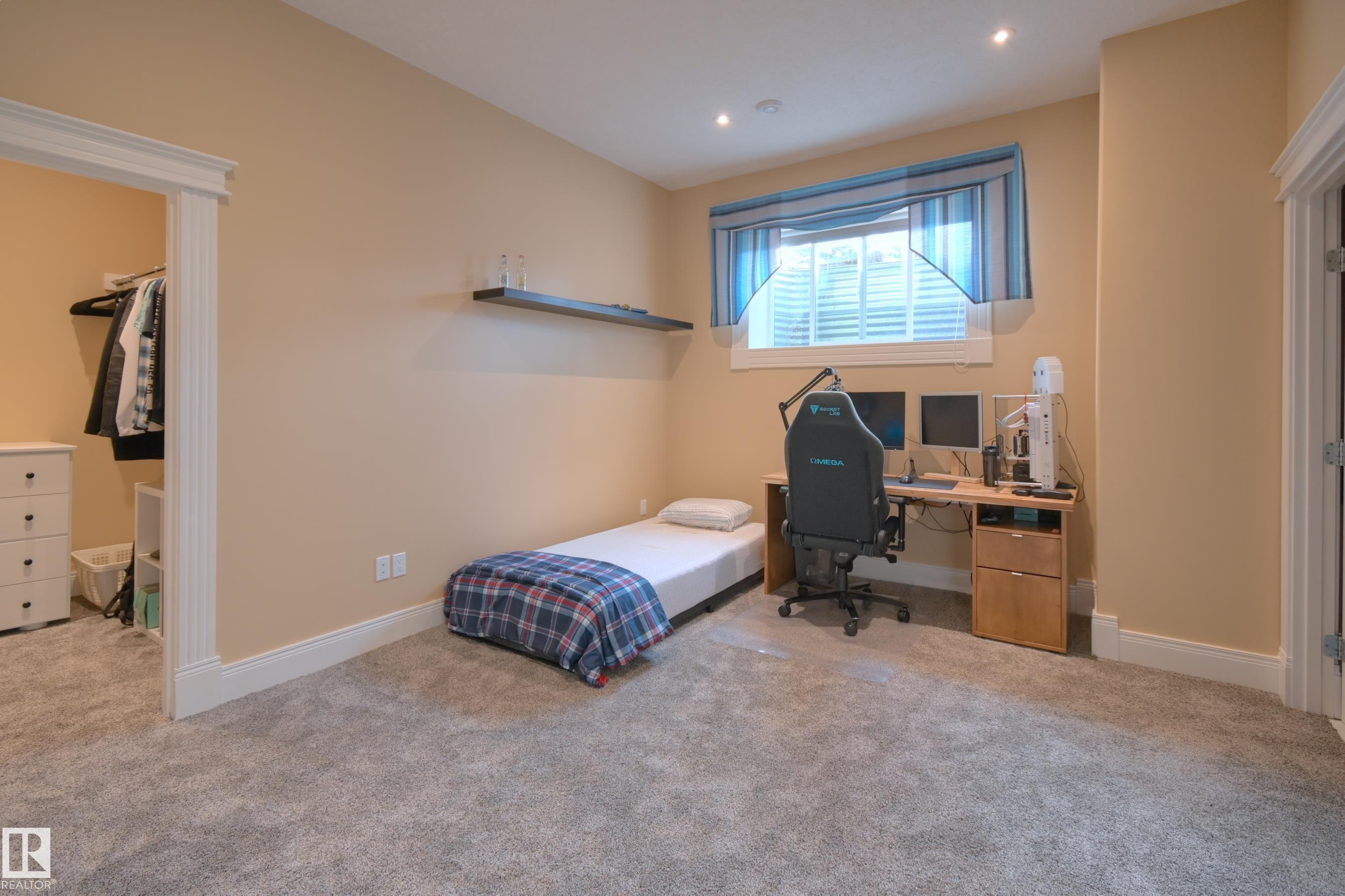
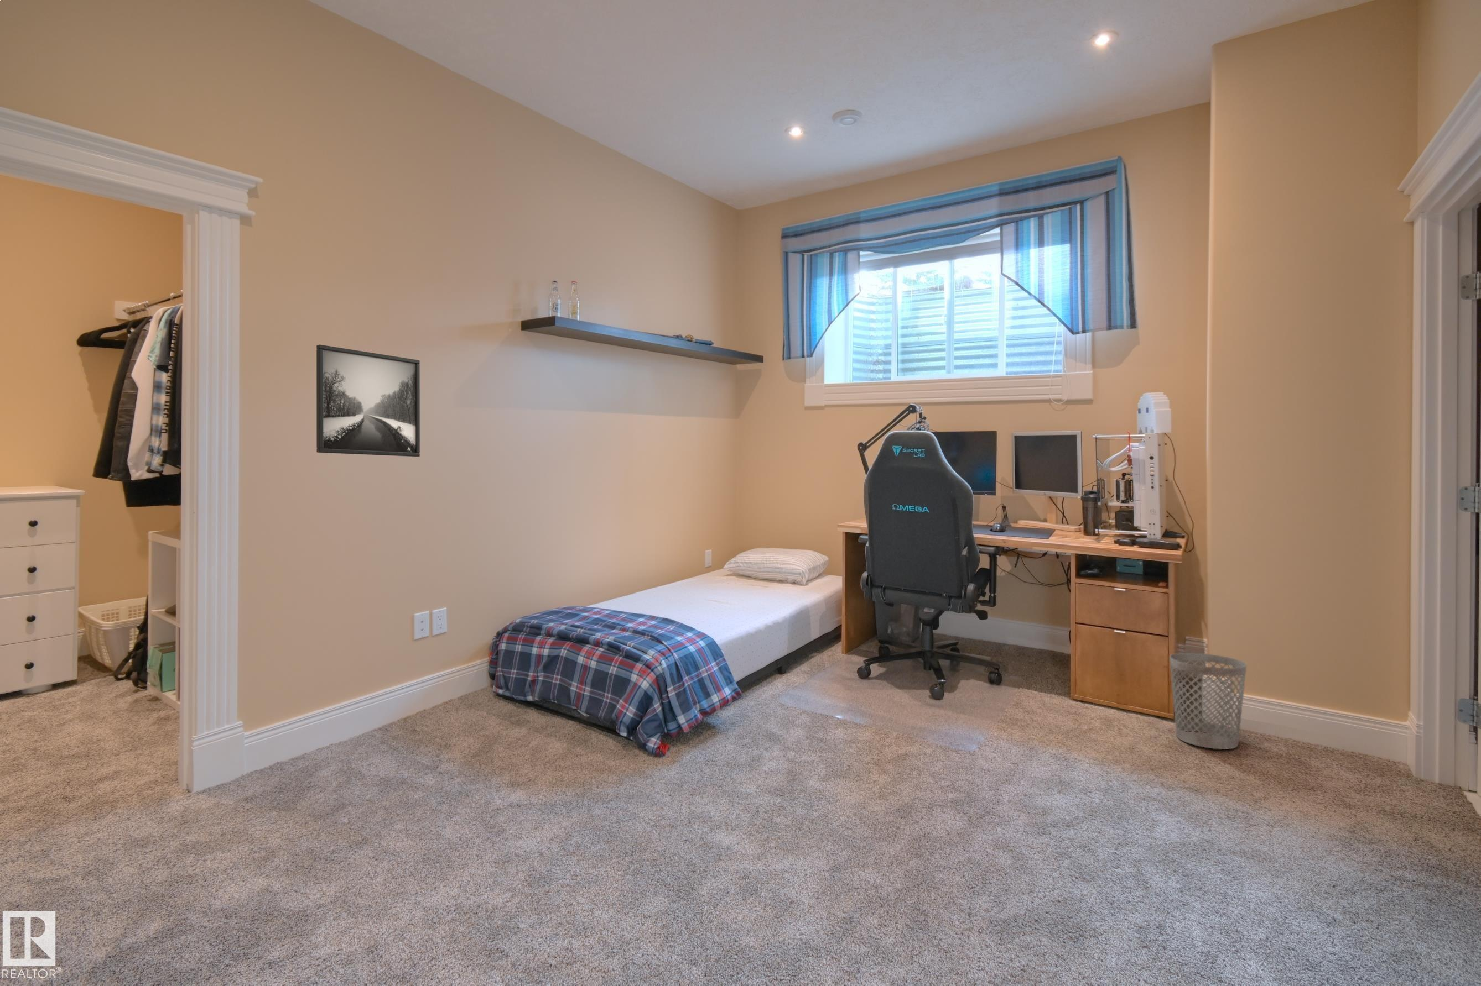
+ wastebasket [1169,653,1246,751]
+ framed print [316,343,421,457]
